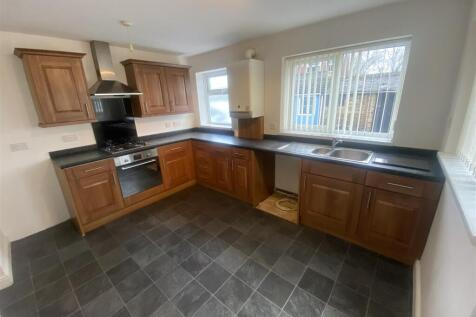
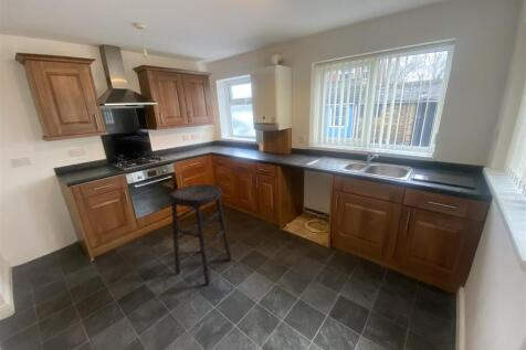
+ stool [167,183,233,286]
